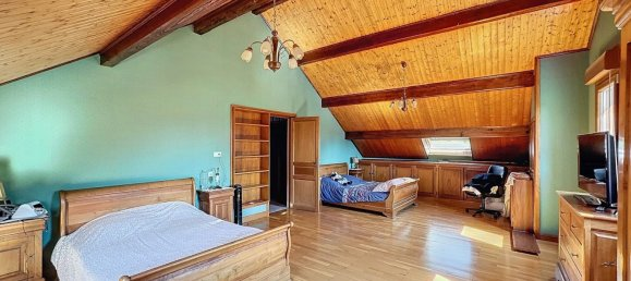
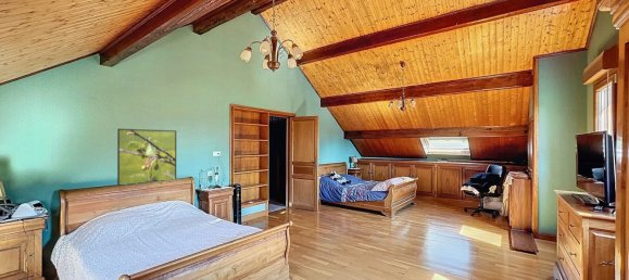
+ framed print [116,128,177,187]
